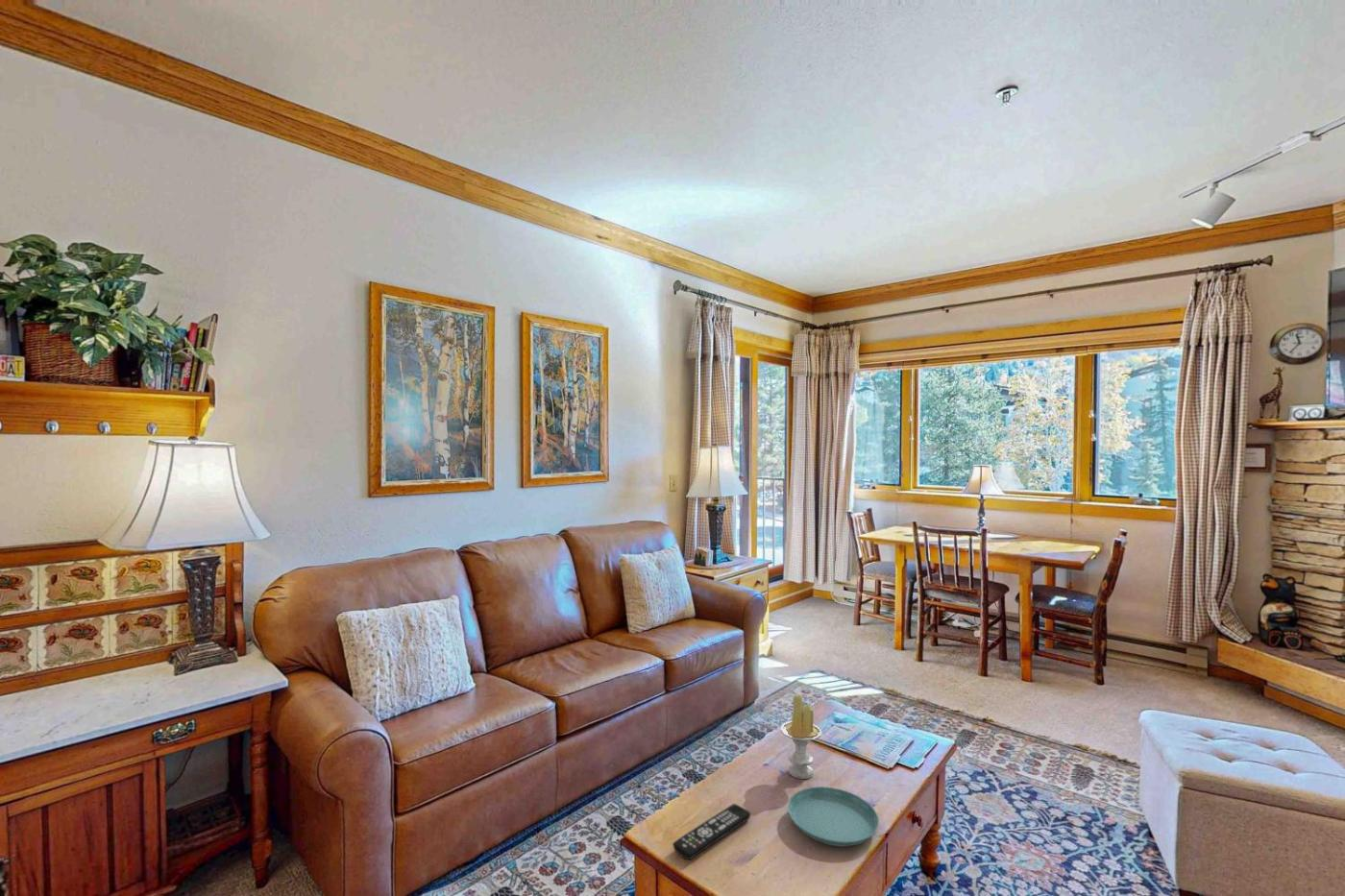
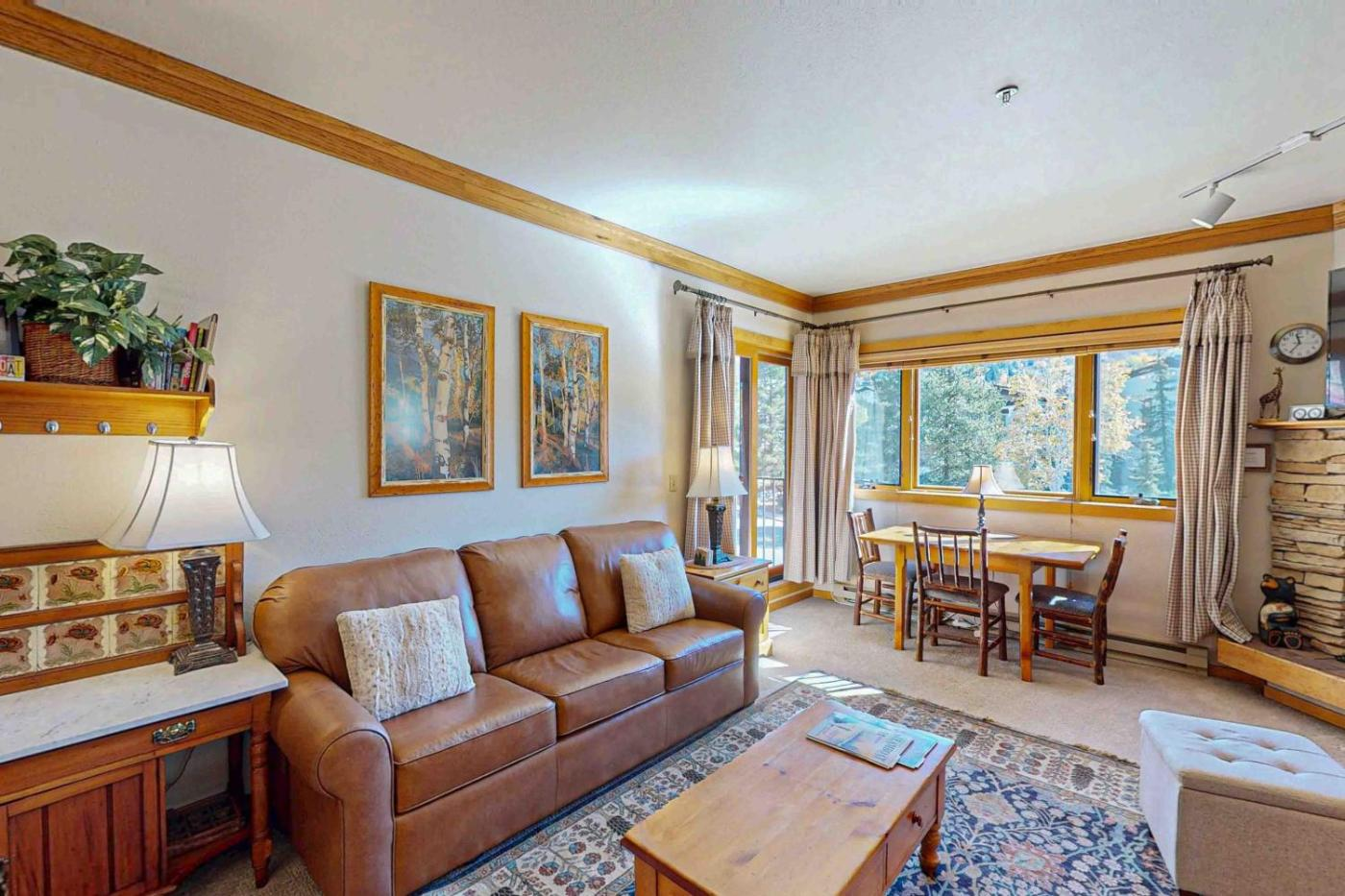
- remote control [672,803,751,860]
- saucer [787,786,880,848]
- candle [780,694,822,780]
